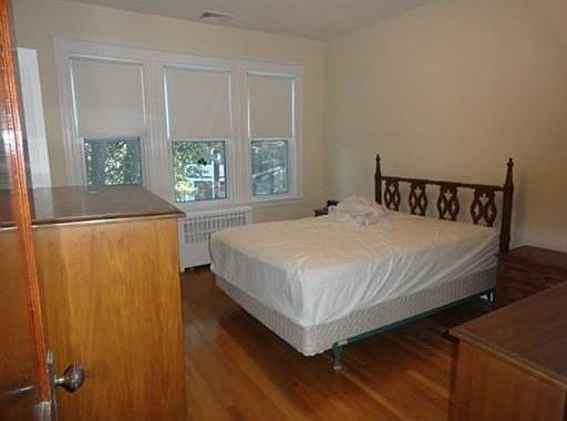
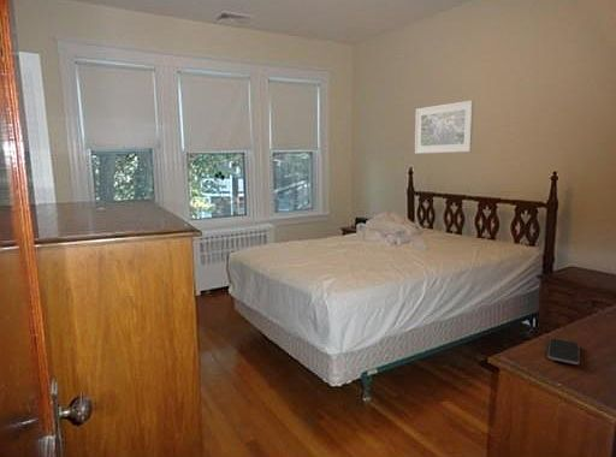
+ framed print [414,99,475,155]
+ smartphone [546,338,580,366]
